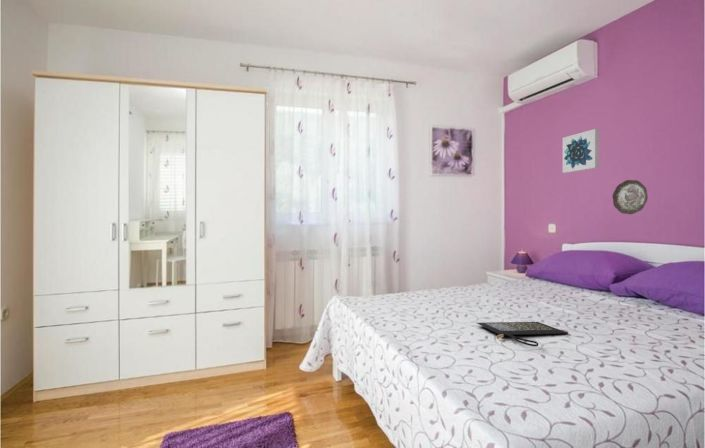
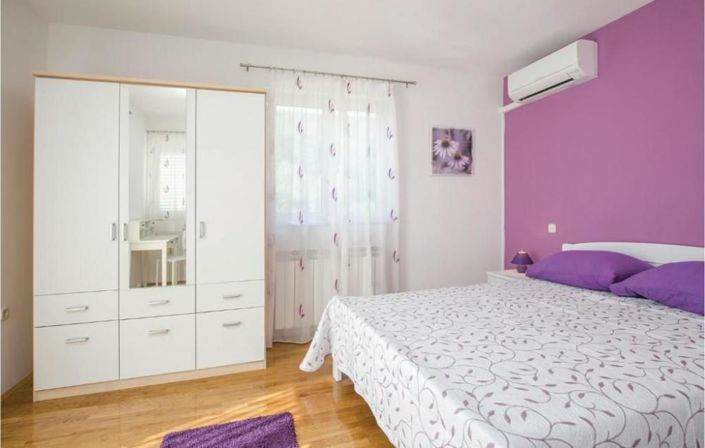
- decorative plate [612,179,649,215]
- clutch bag [476,321,569,347]
- wall art [562,128,600,174]
